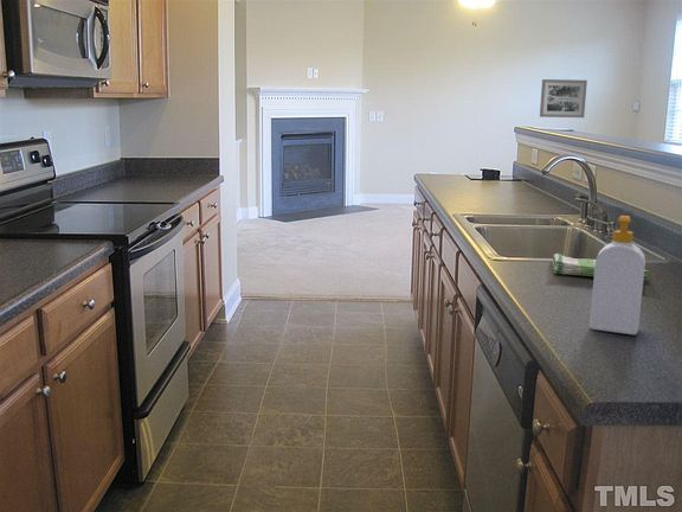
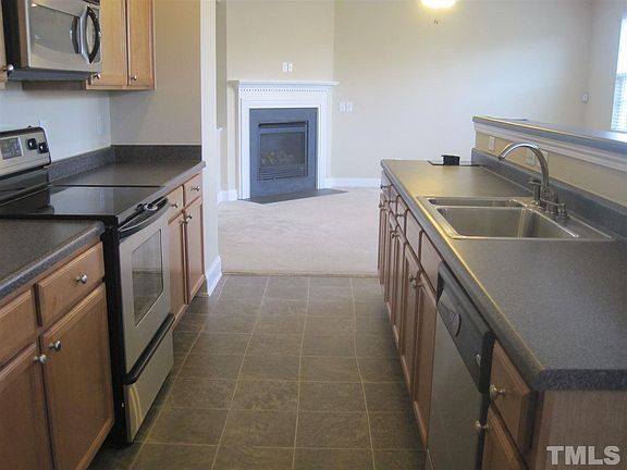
- soap bottle [588,215,646,335]
- wall art [539,78,588,119]
- dish towel [552,252,650,281]
